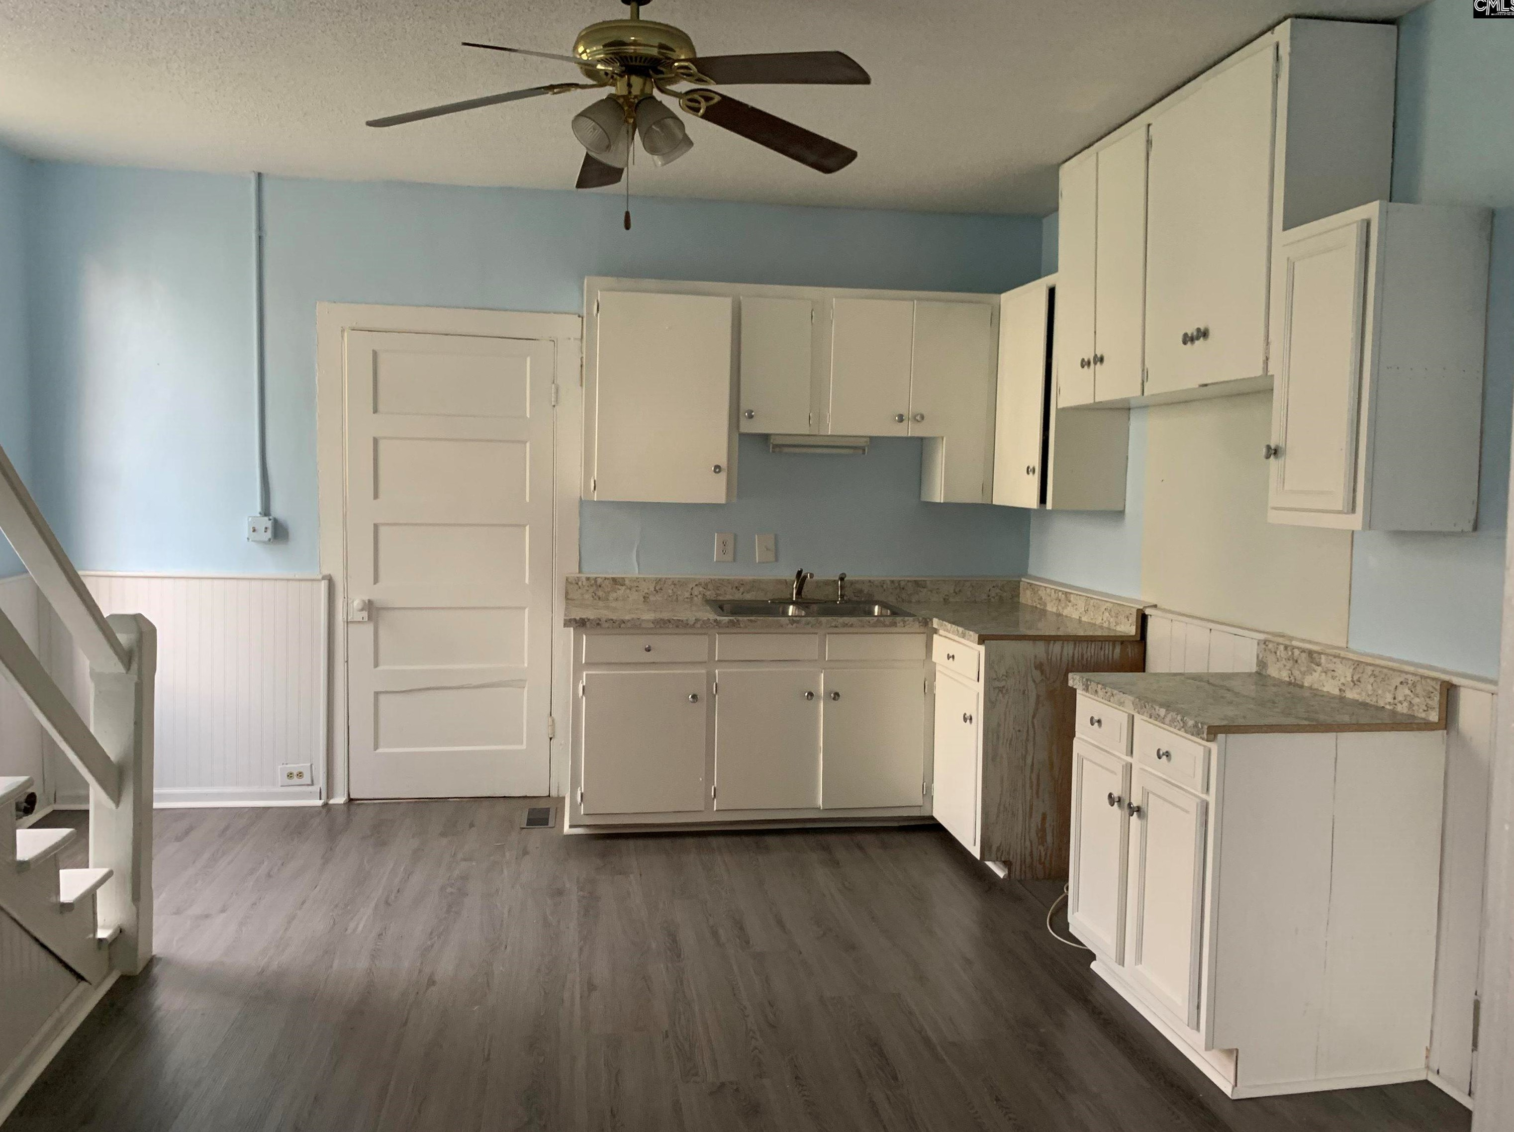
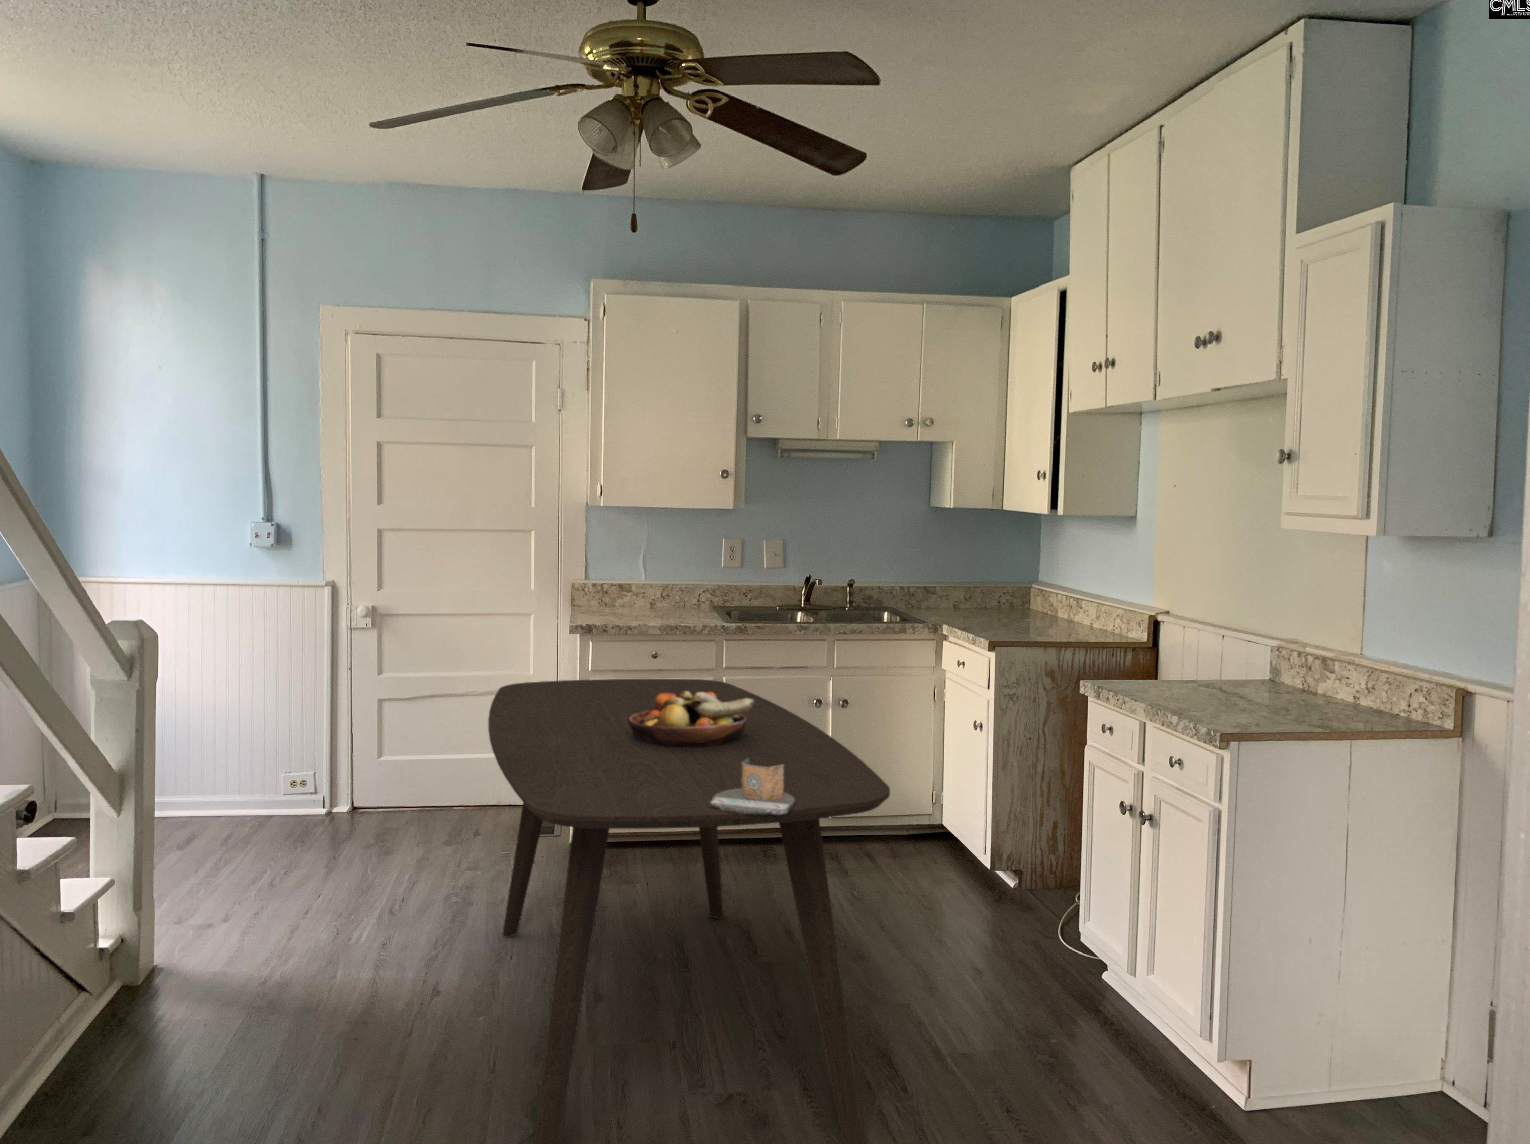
+ fruit bowl [627,691,755,747]
+ dining table [488,678,891,1144]
+ napkin holder [710,758,794,815]
